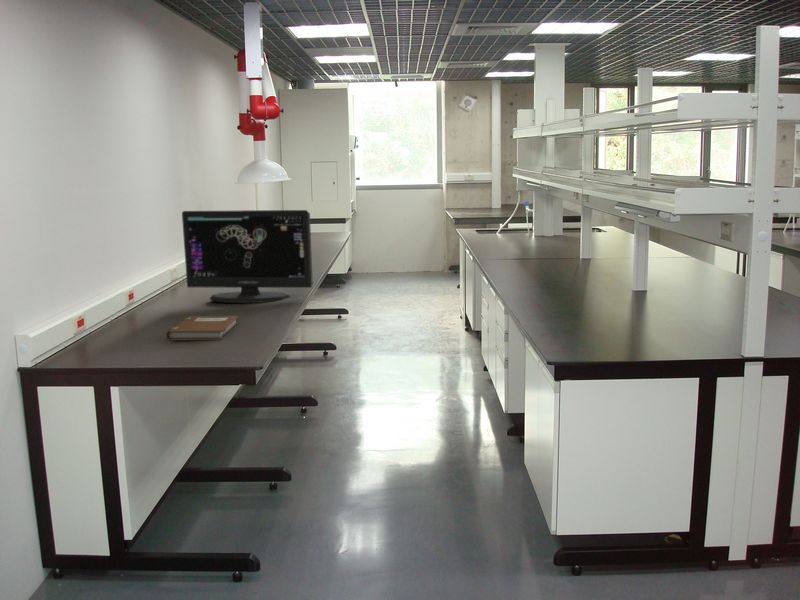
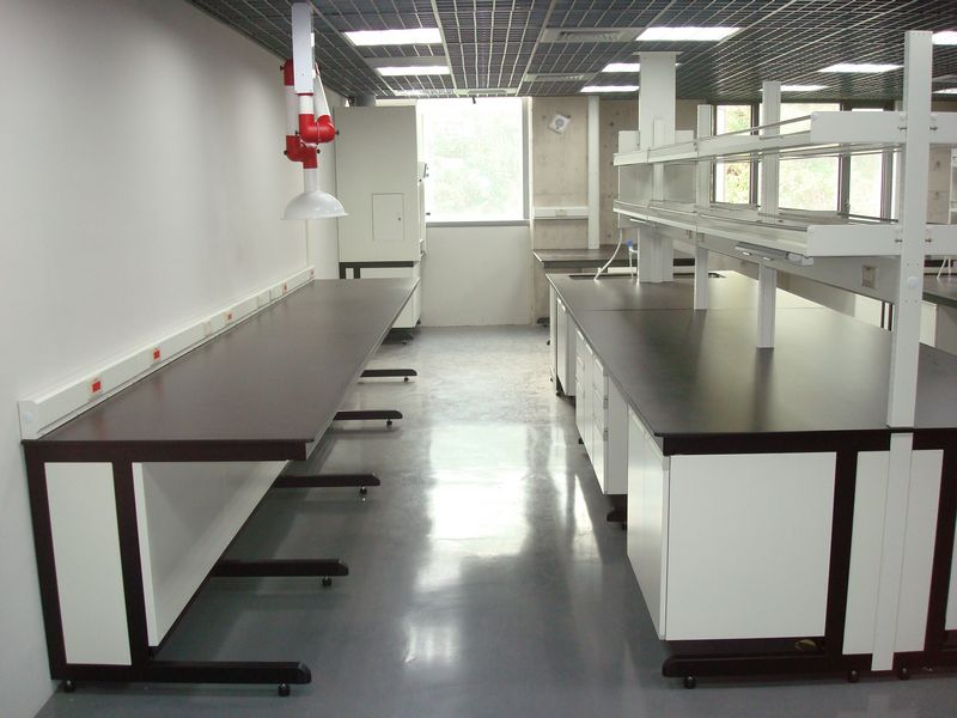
- computer monitor [181,209,314,304]
- notebook [165,315,240,341]
